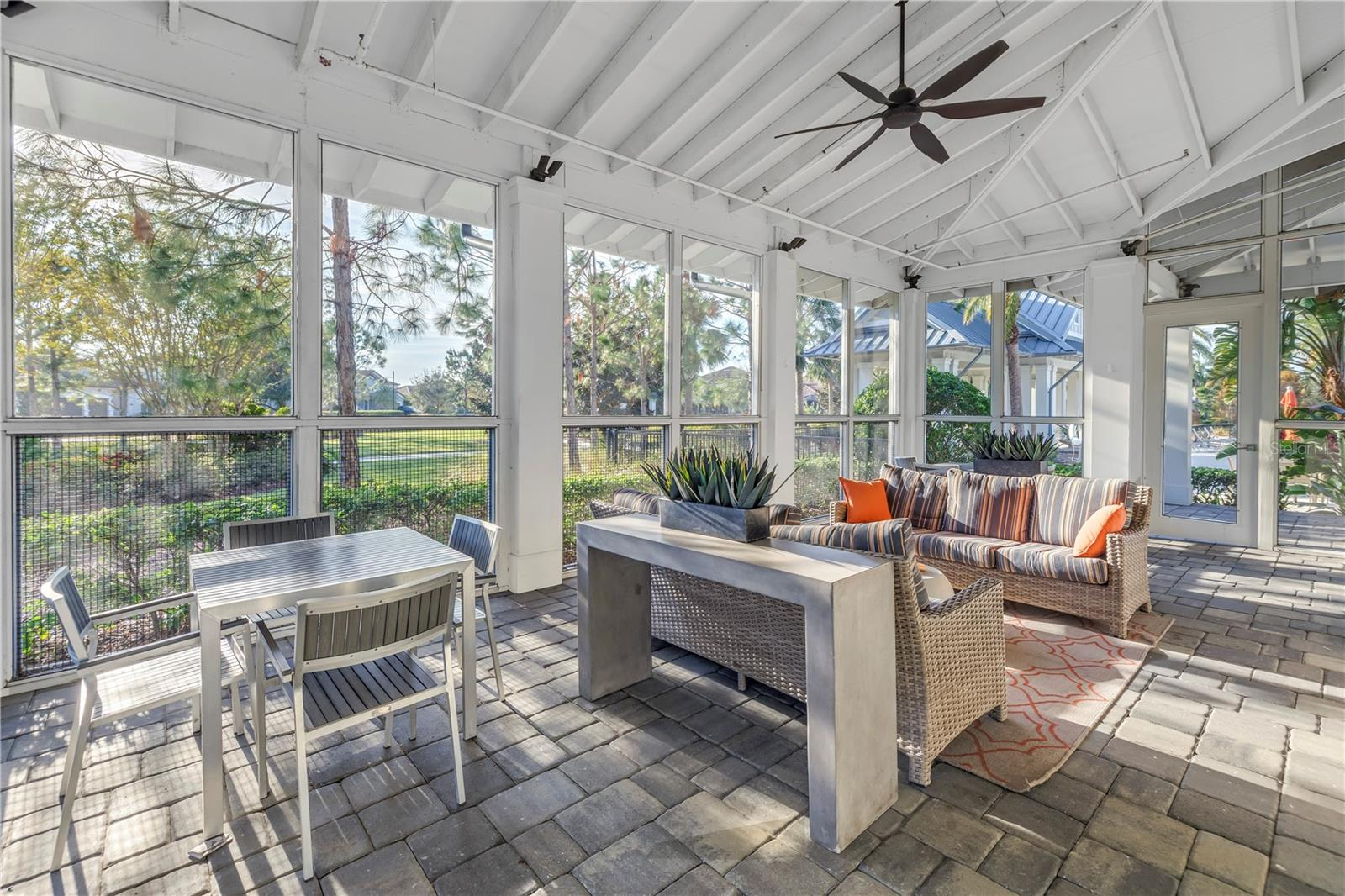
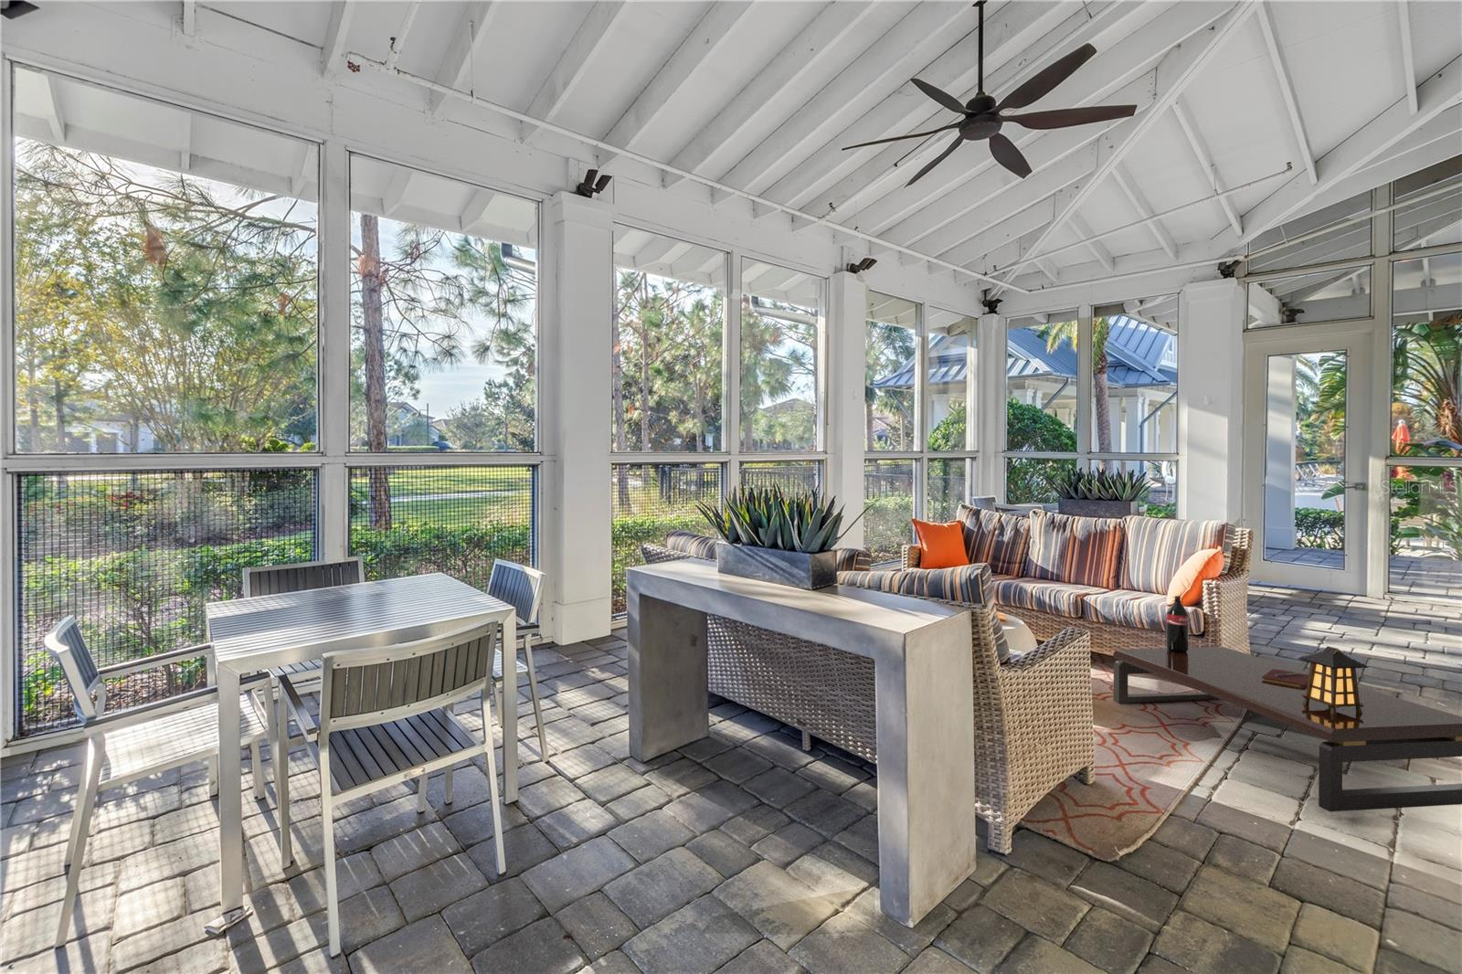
+ coffee table [1112,595,1462,812]
